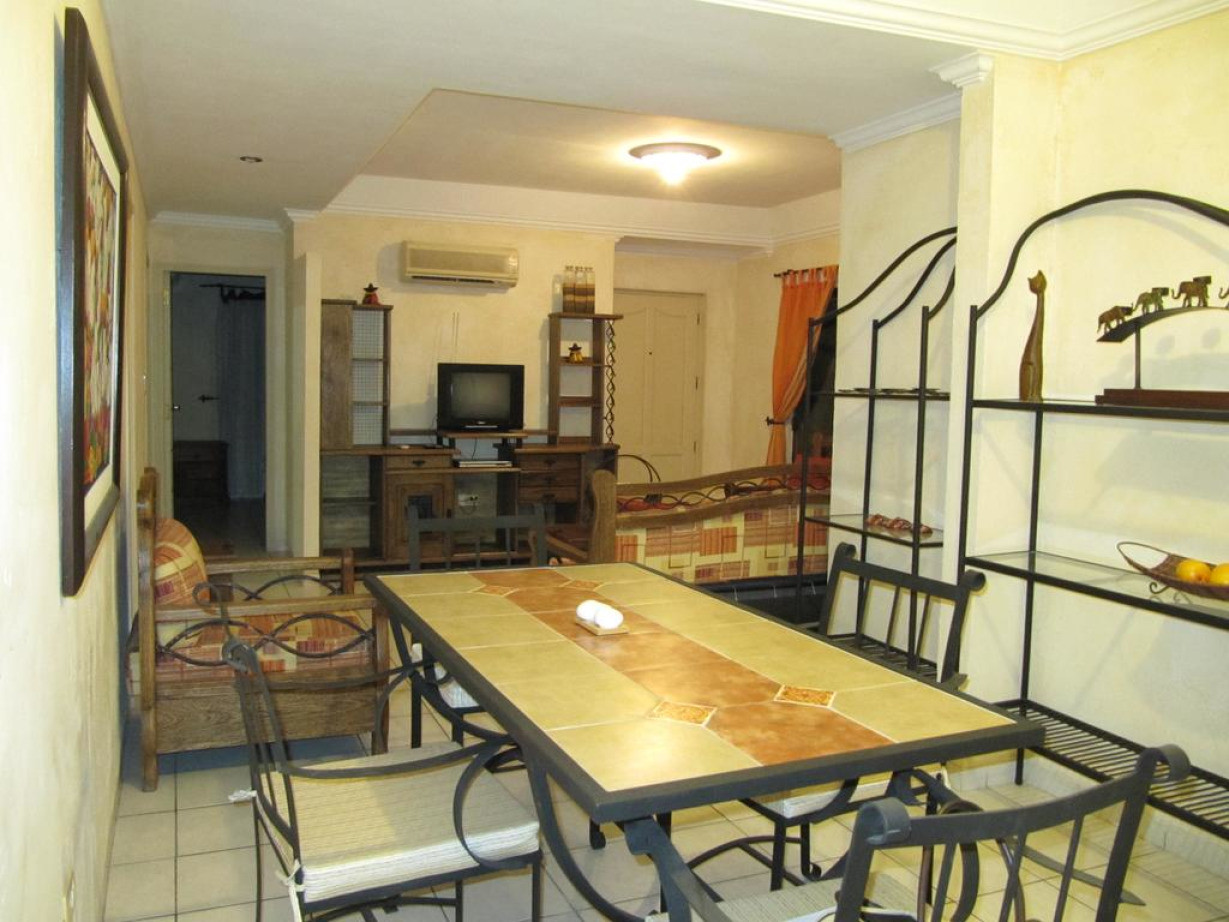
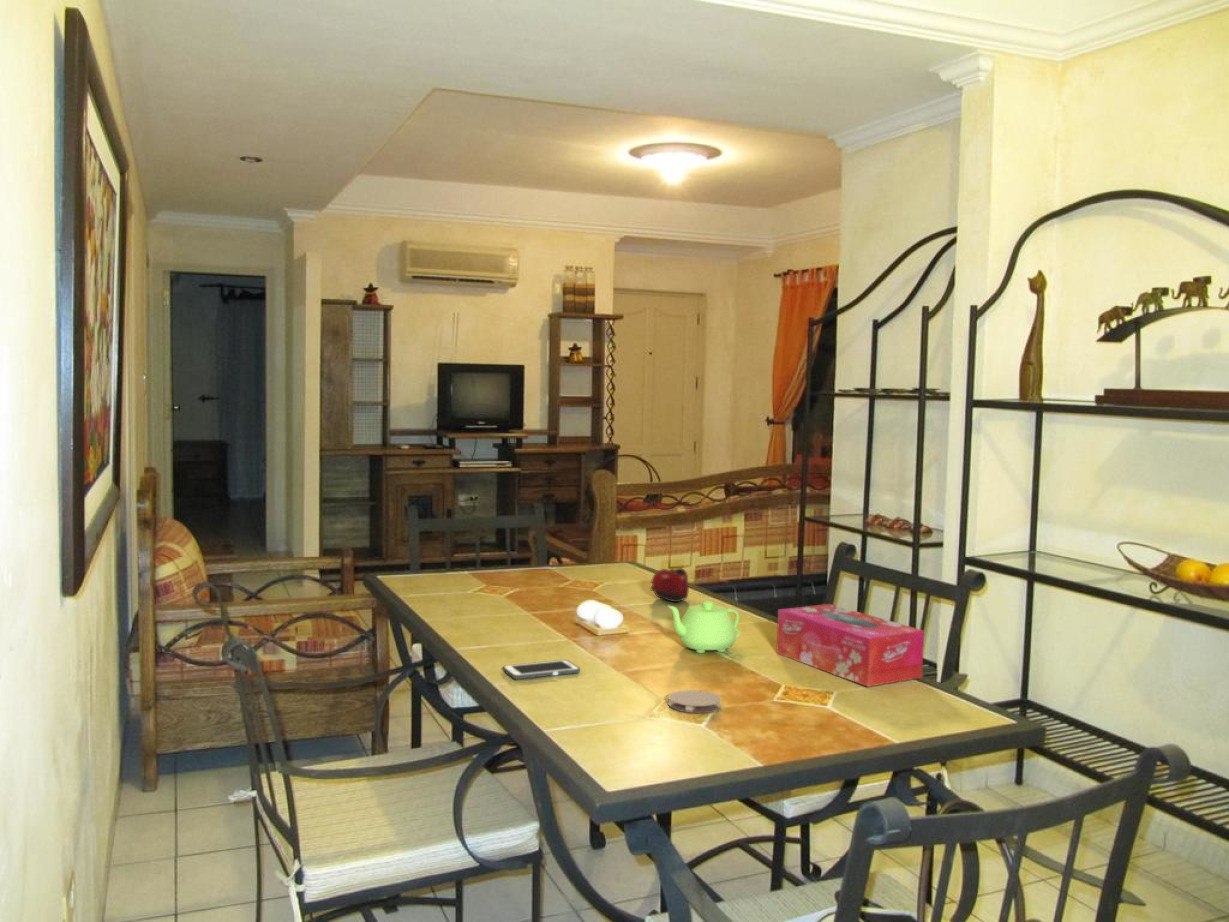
+ fruit [649,566,690,603]
+ tissue box [776,603,925,688]
+ teapot [666,600,741,654]
+ cell phone [502,659,581,680]
+ coaster [667,689,722,714]
